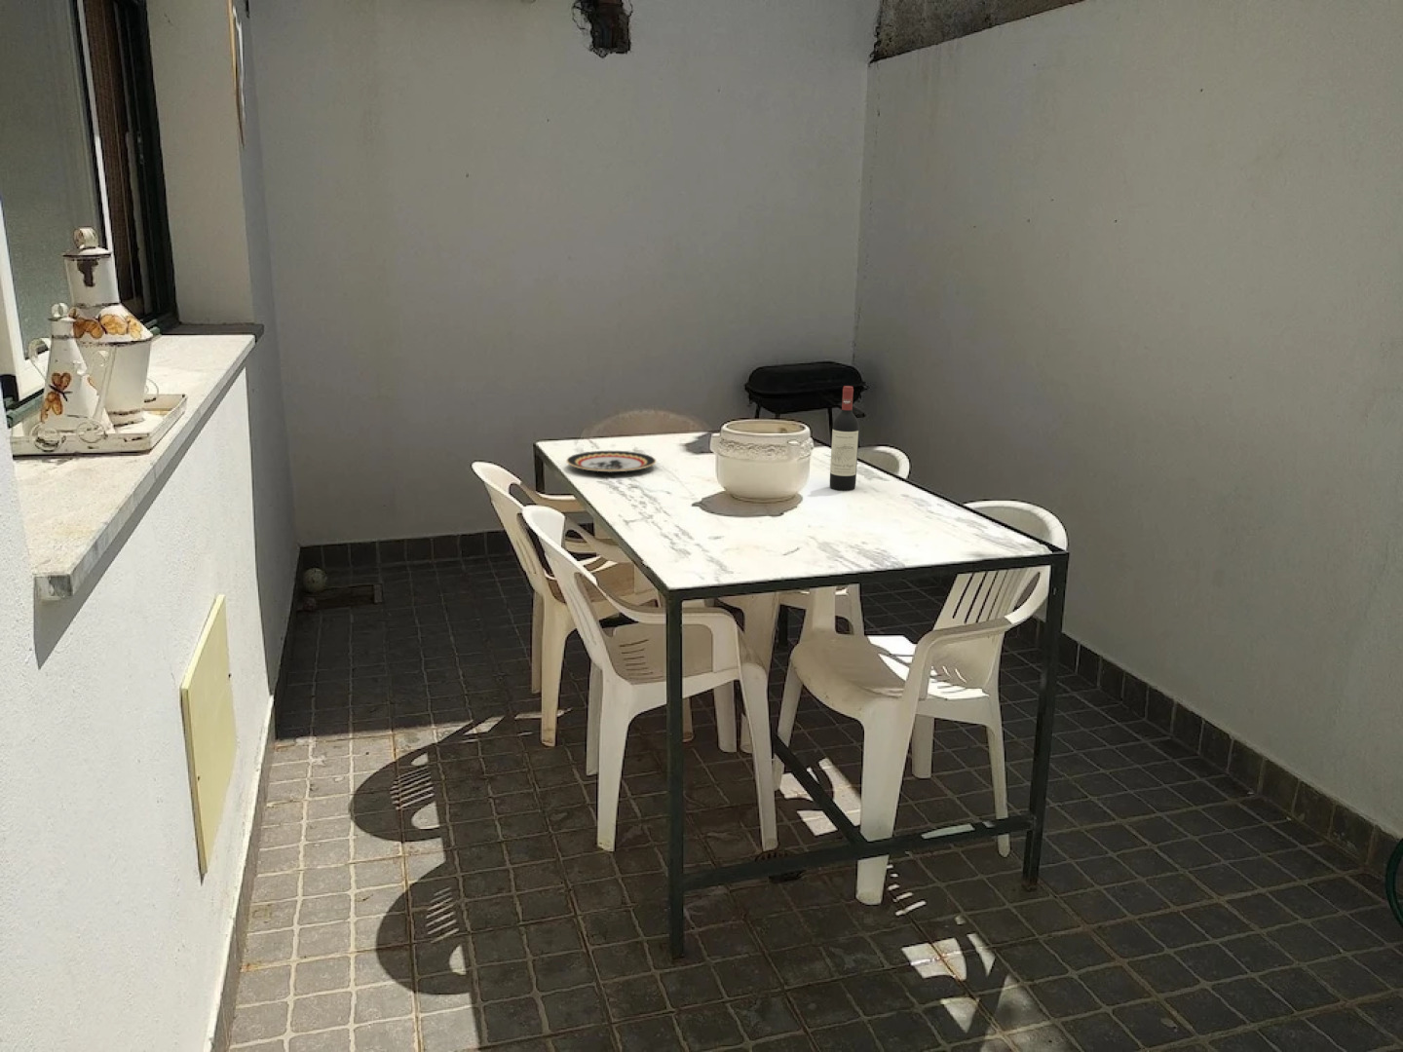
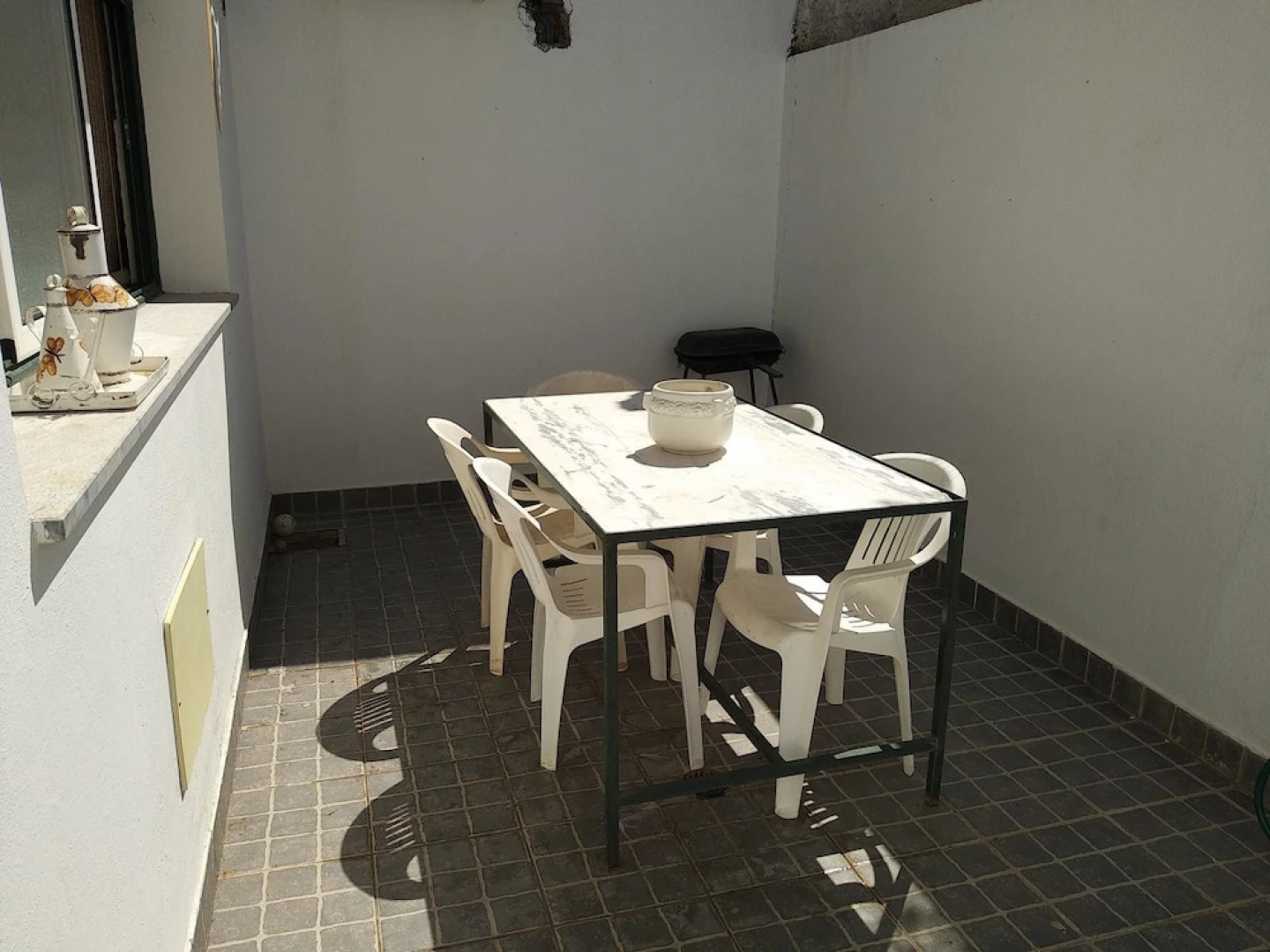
- plate [566,450,656,473]
- wine bottle [830,385,861,492]
